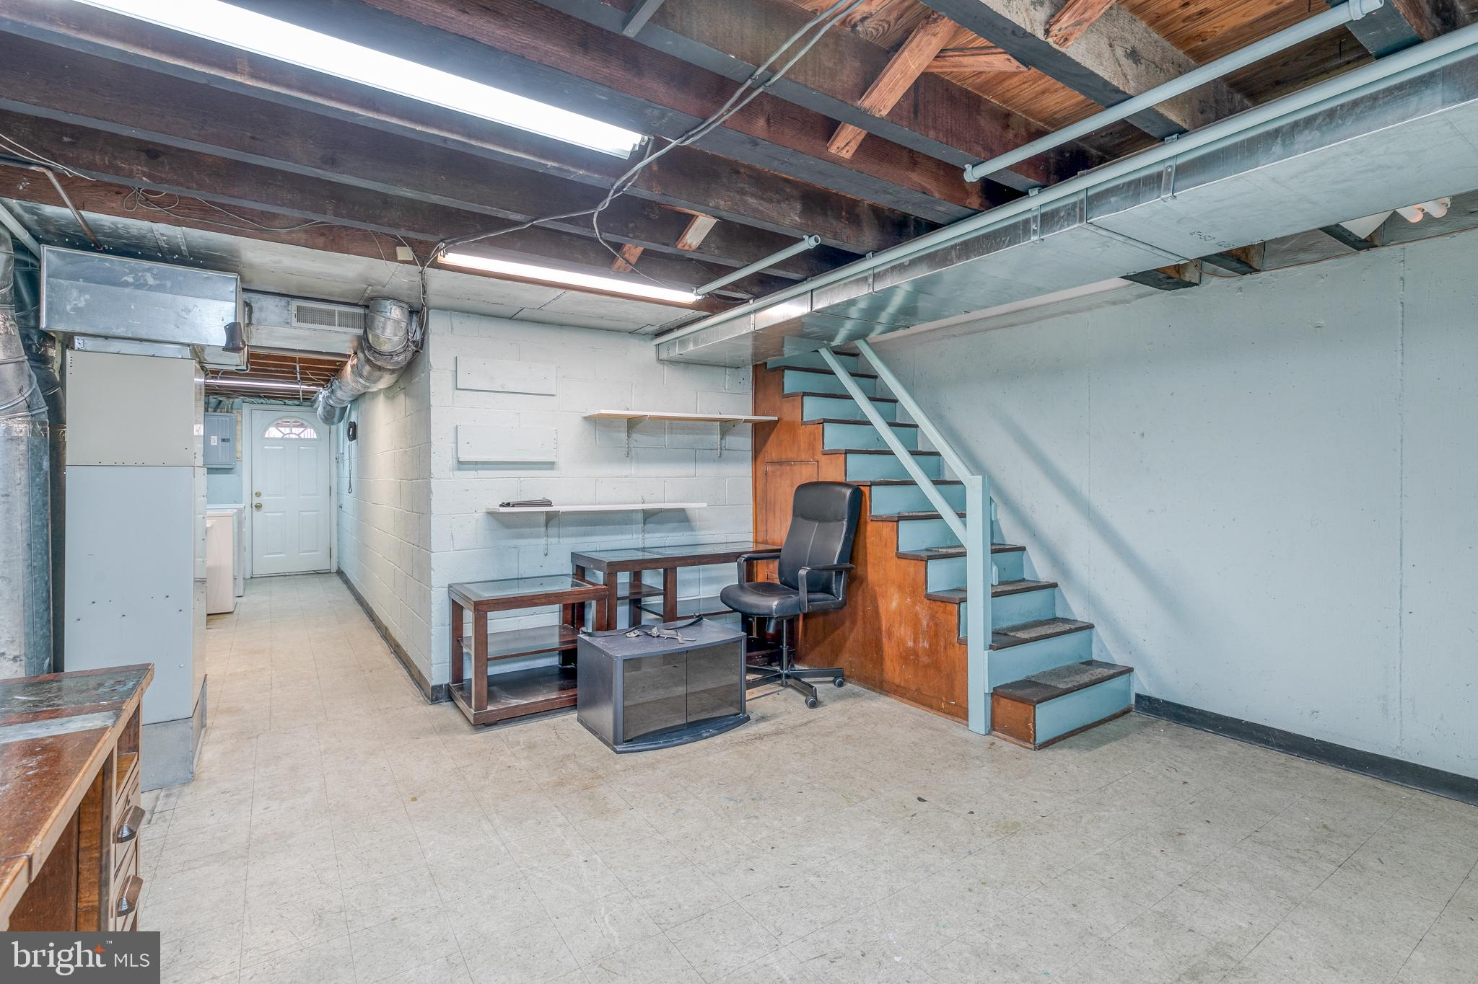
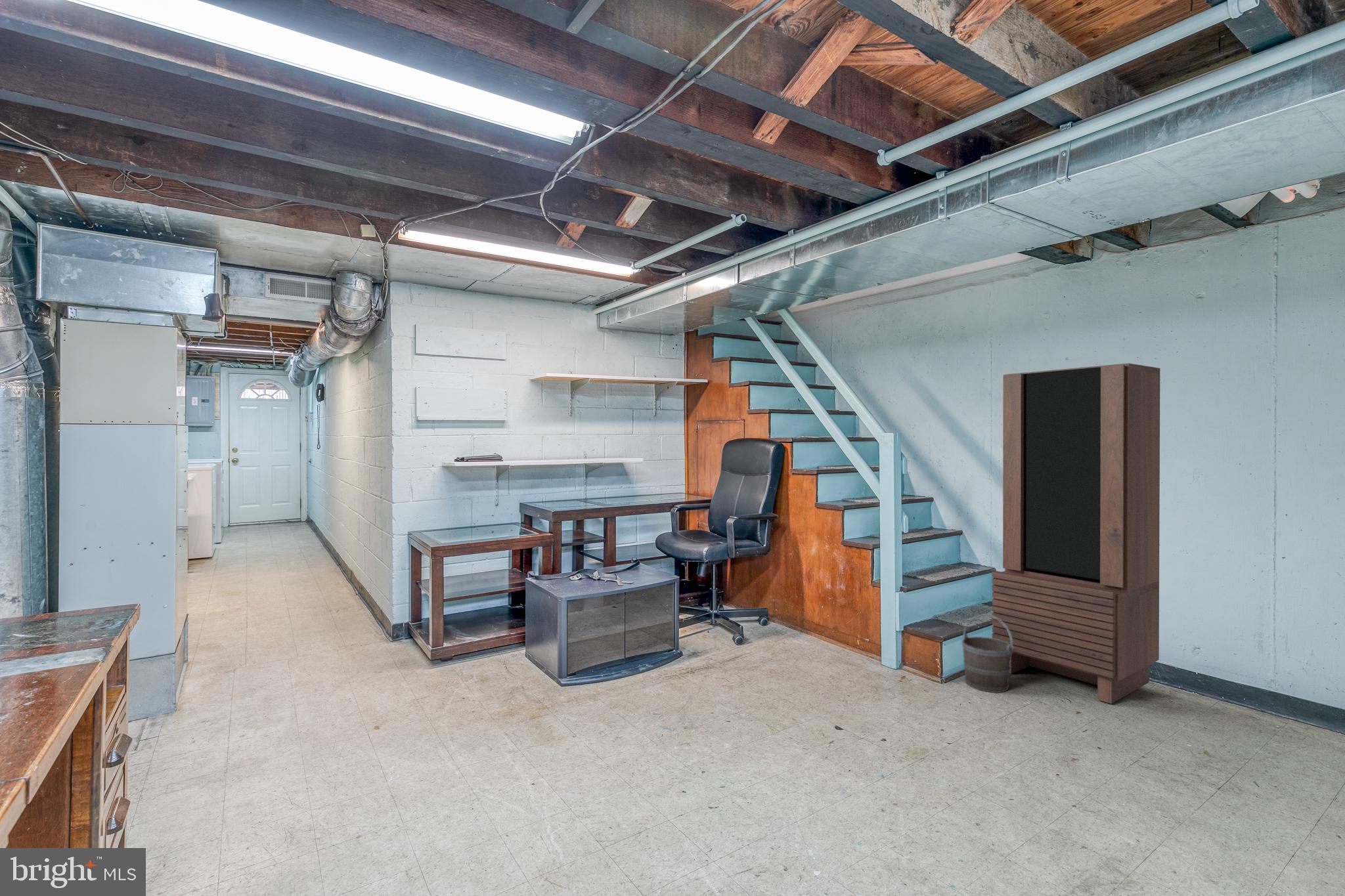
+ bookcase [992,362,1160,704]
+ bucket [961,614,1013,693]
